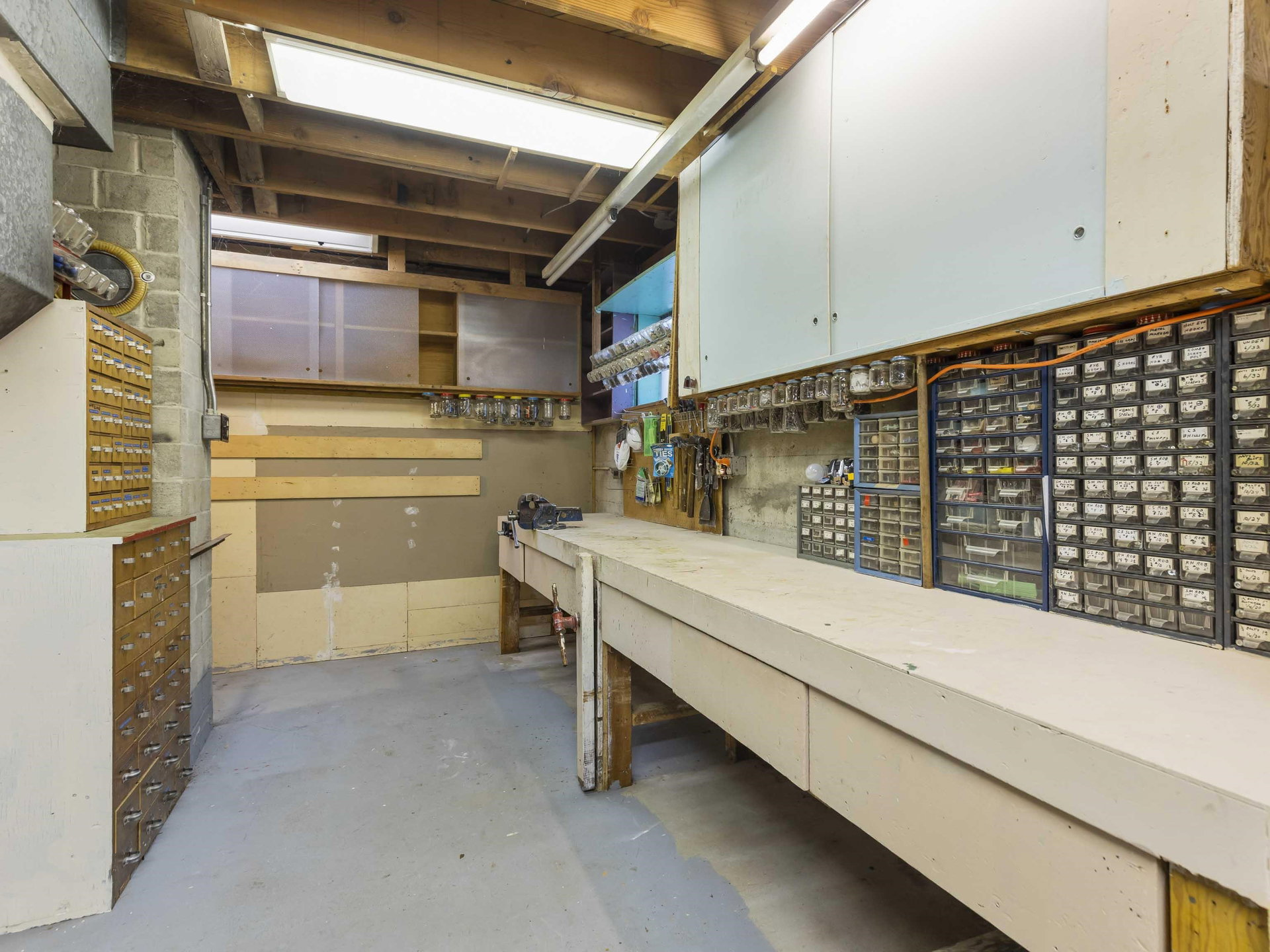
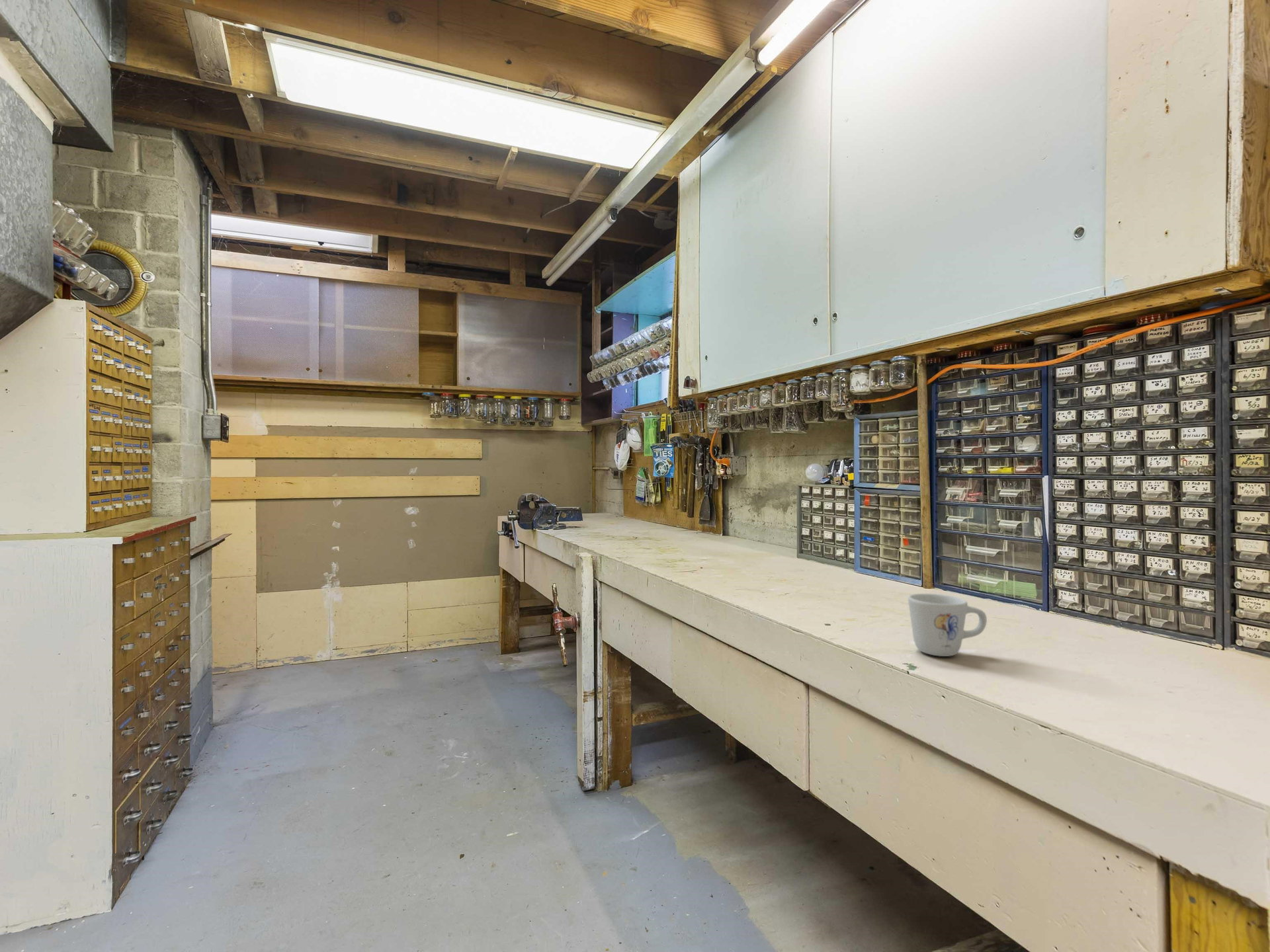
+ mug [908,593,988,657]
